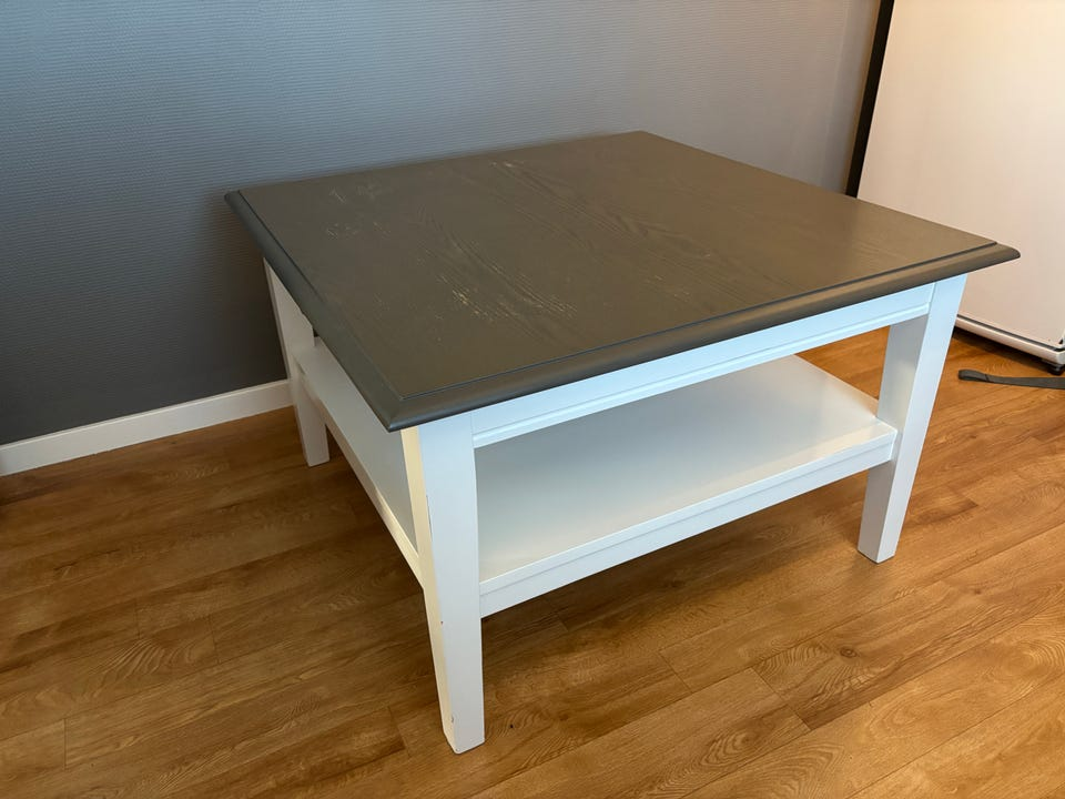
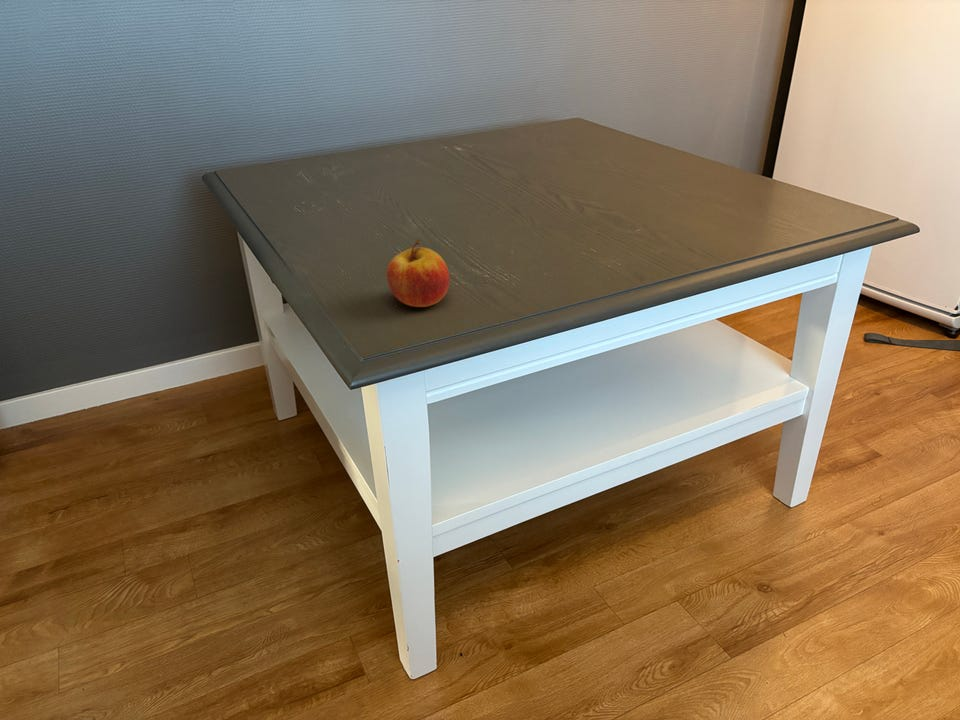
+ apple [385,238,451,308]
